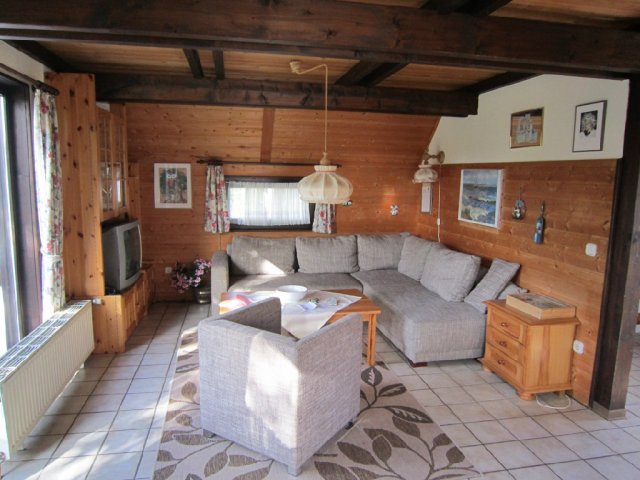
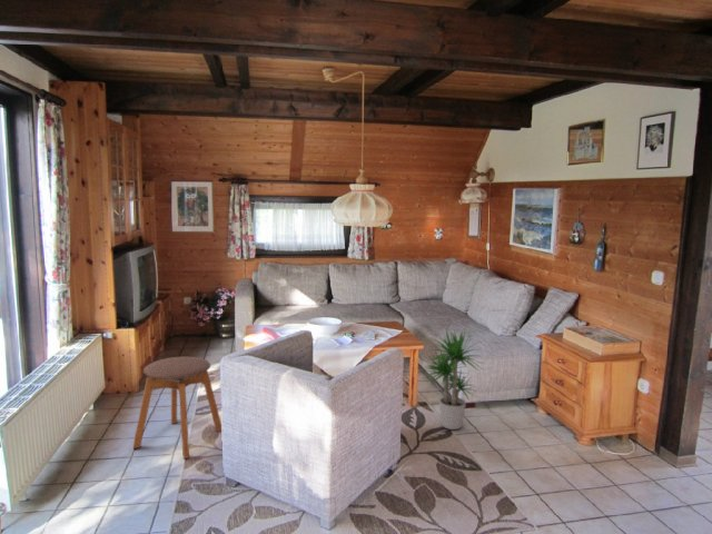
+ potted plant [423,328,486,431]
+ stool [132,356,222,459]
